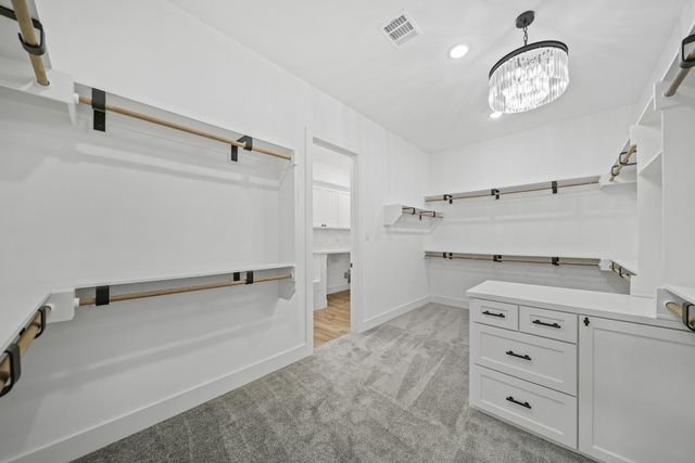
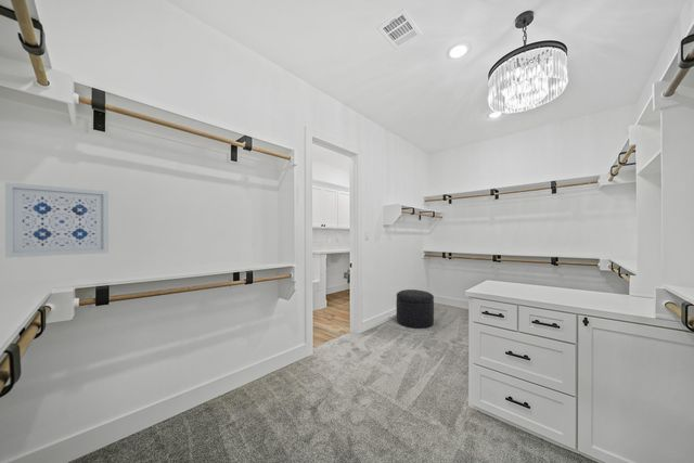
+ ottoman [396,288,435,330]
+ wall art [4,181,110,258]
